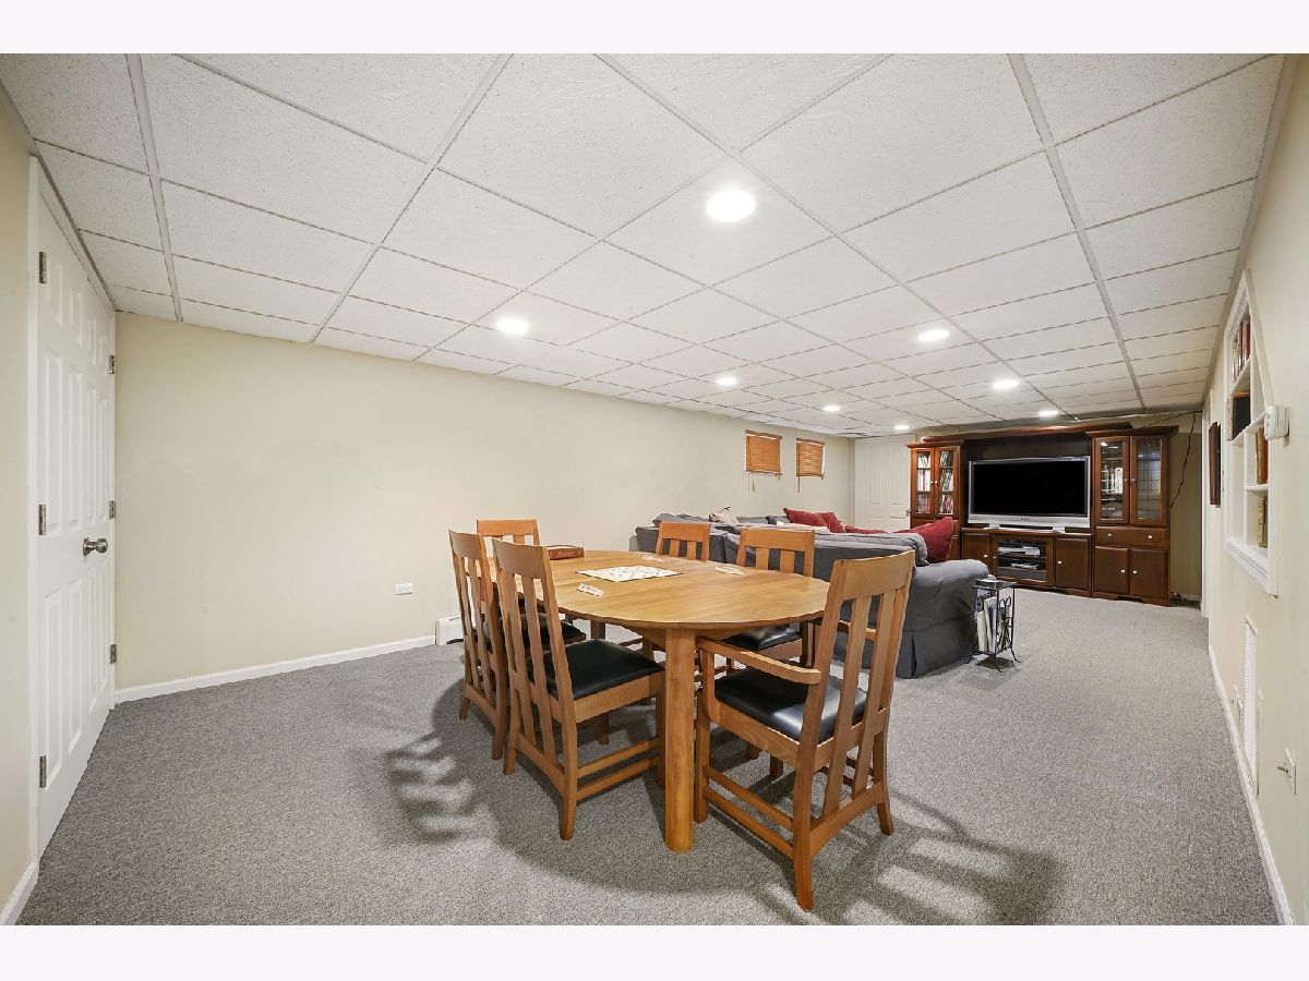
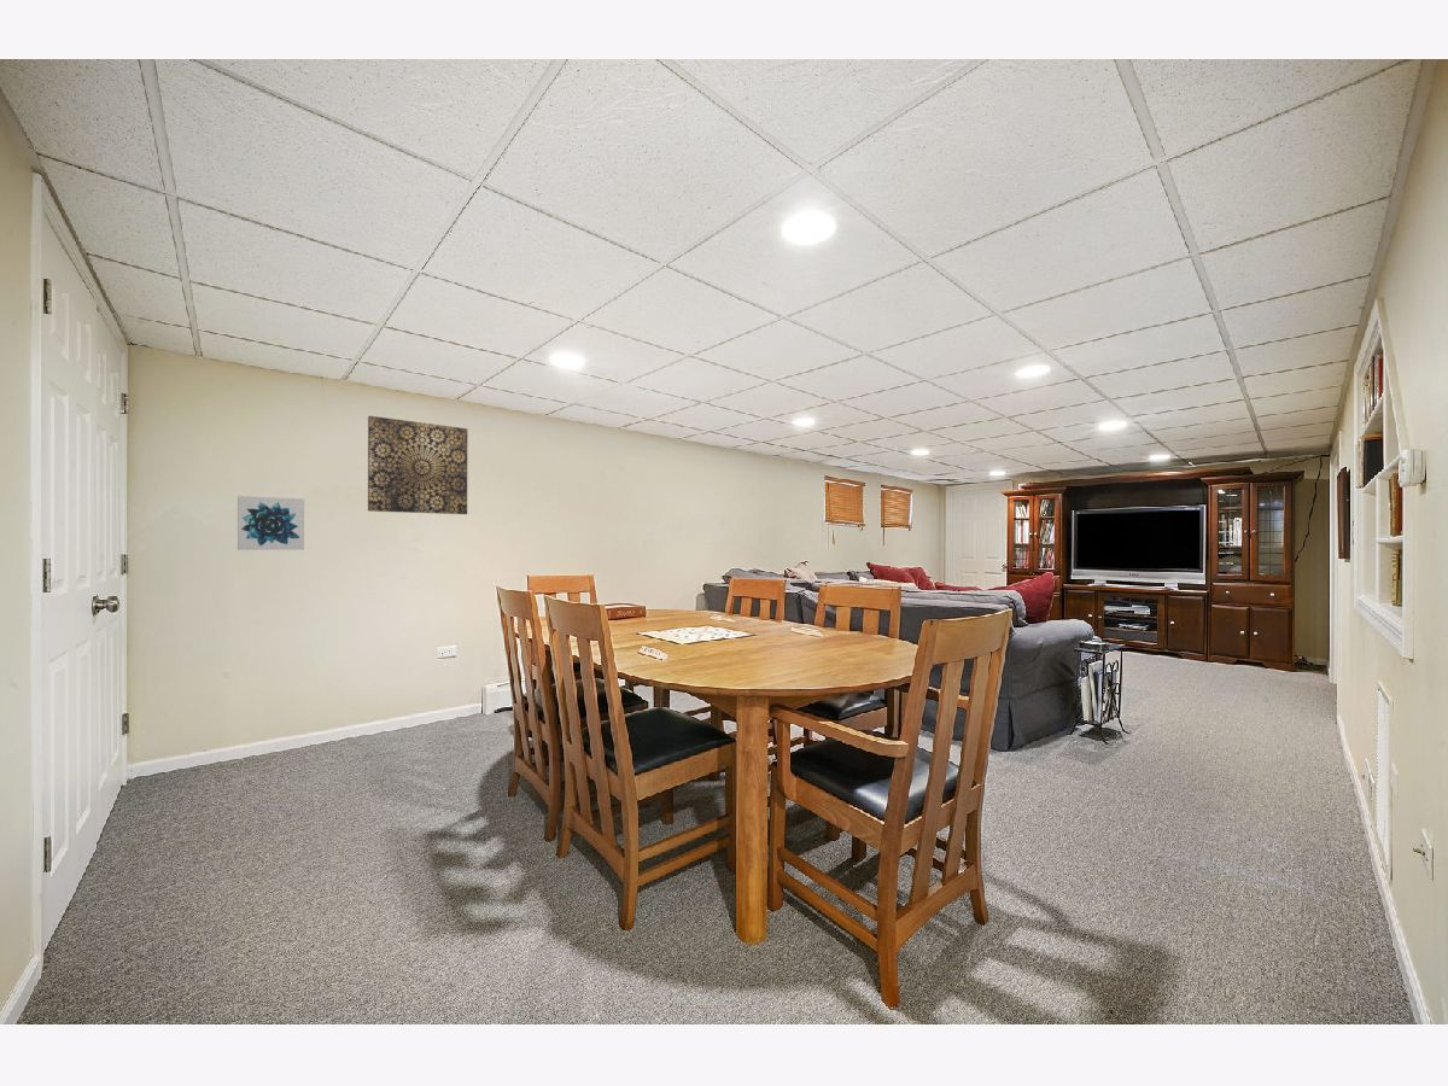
+ wall art [237,495,305,551]
+ wall art [367,415,468,515]
